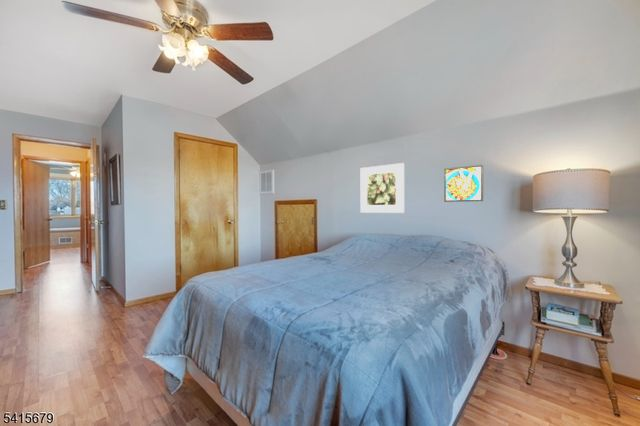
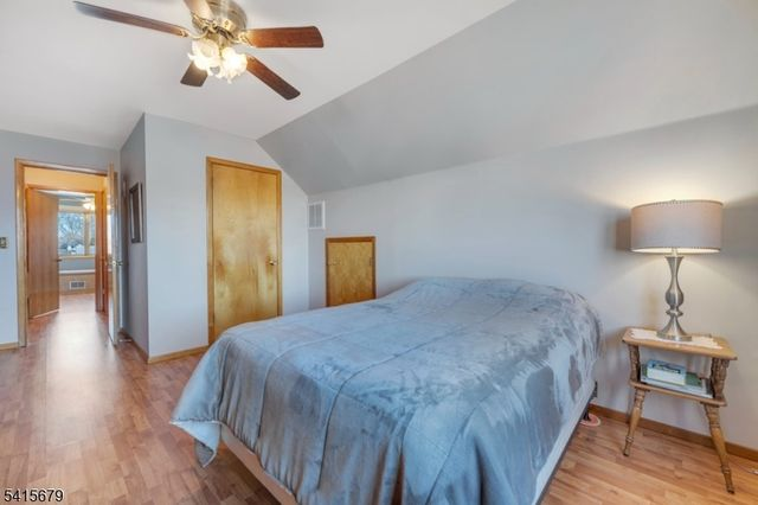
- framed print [360,162,405,214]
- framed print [443,164,484,203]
